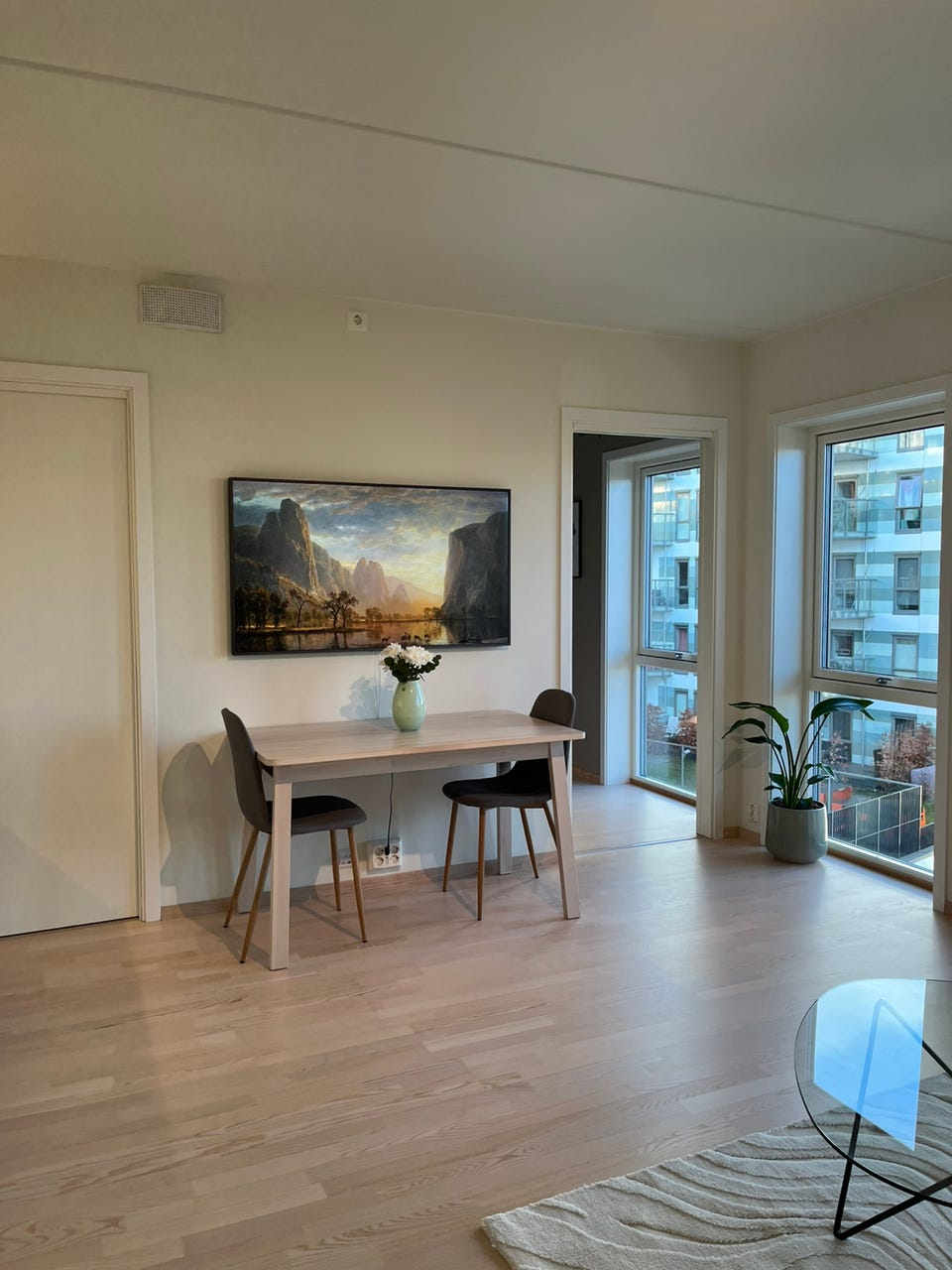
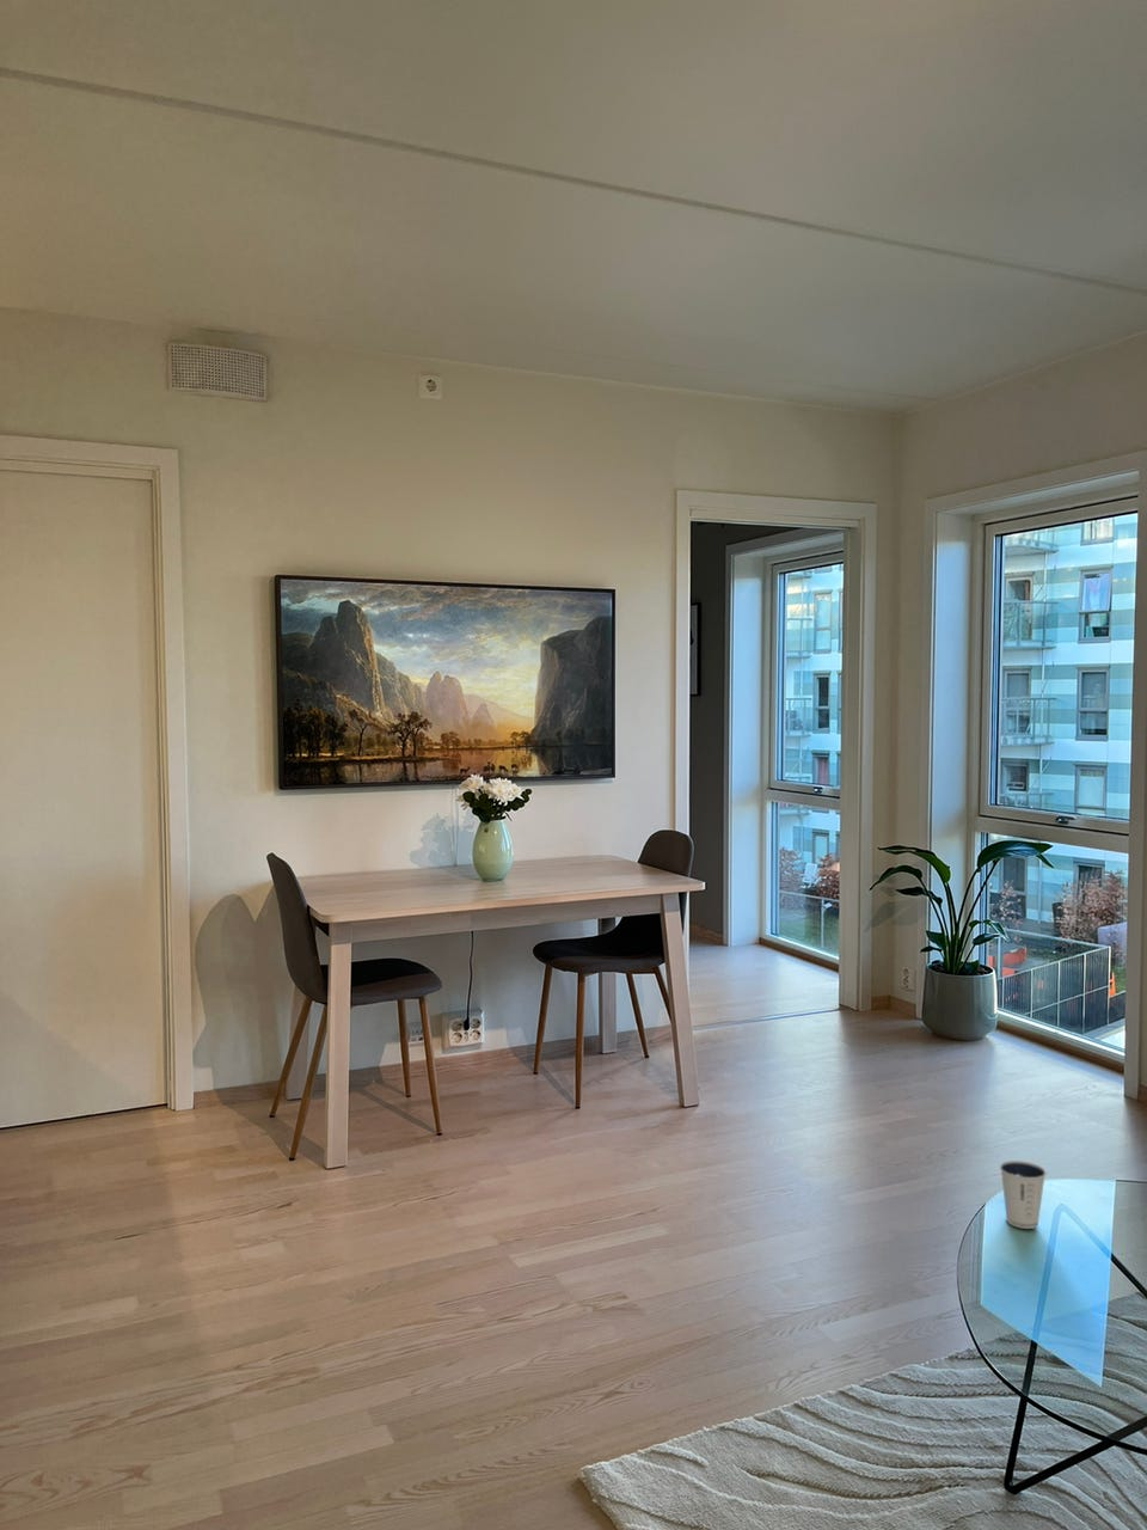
+ dixie cup [999,1159,1048,1230]
